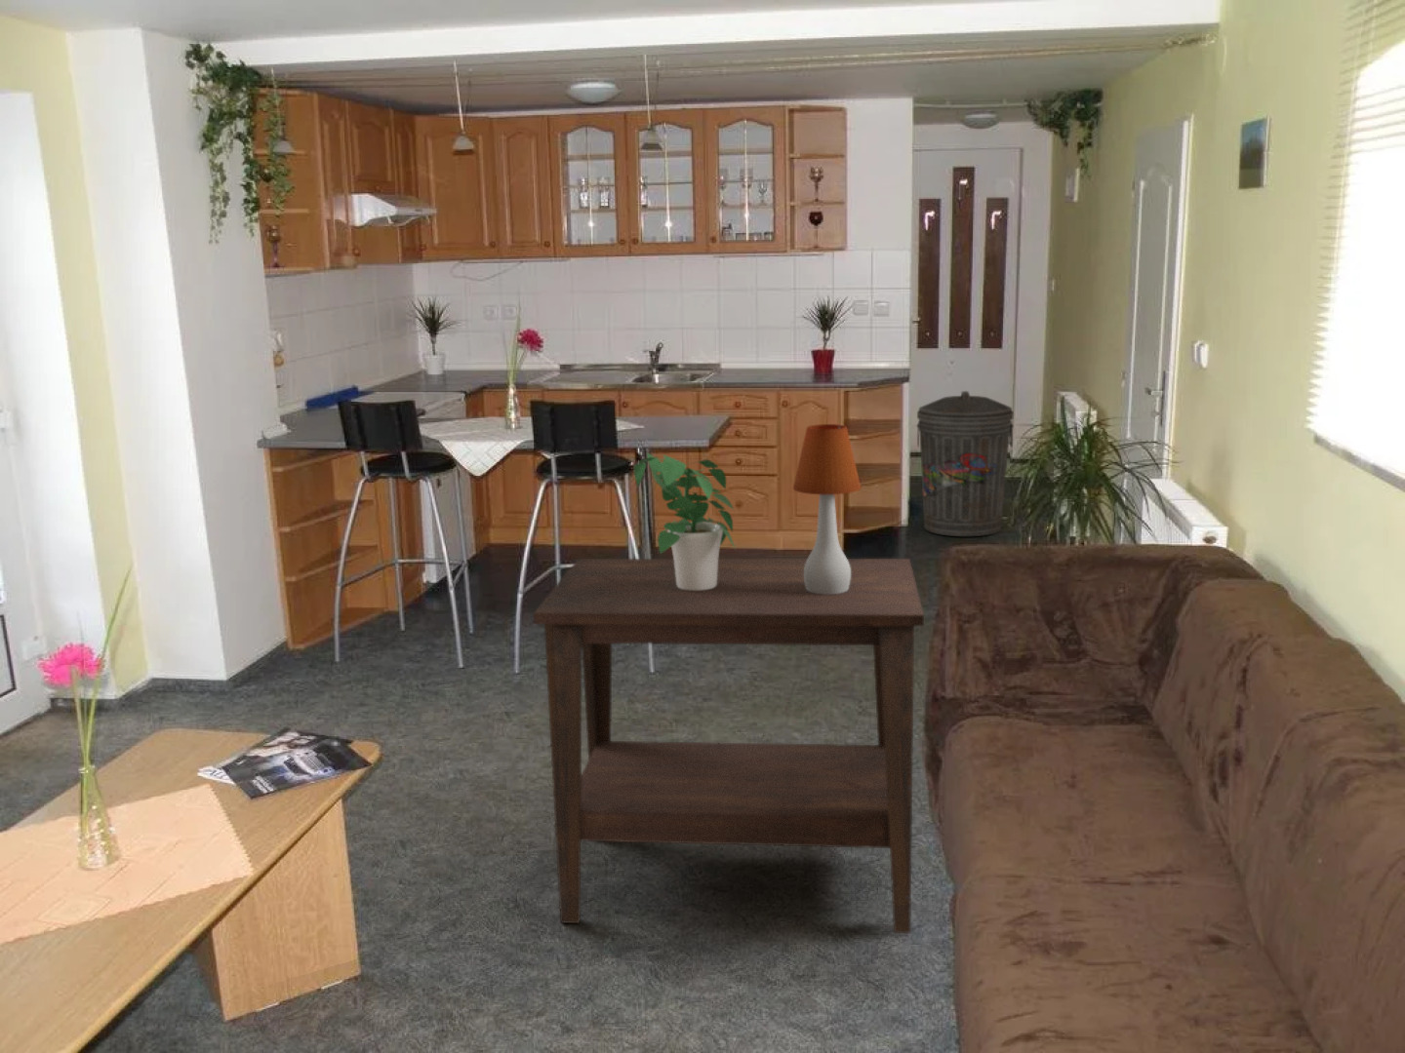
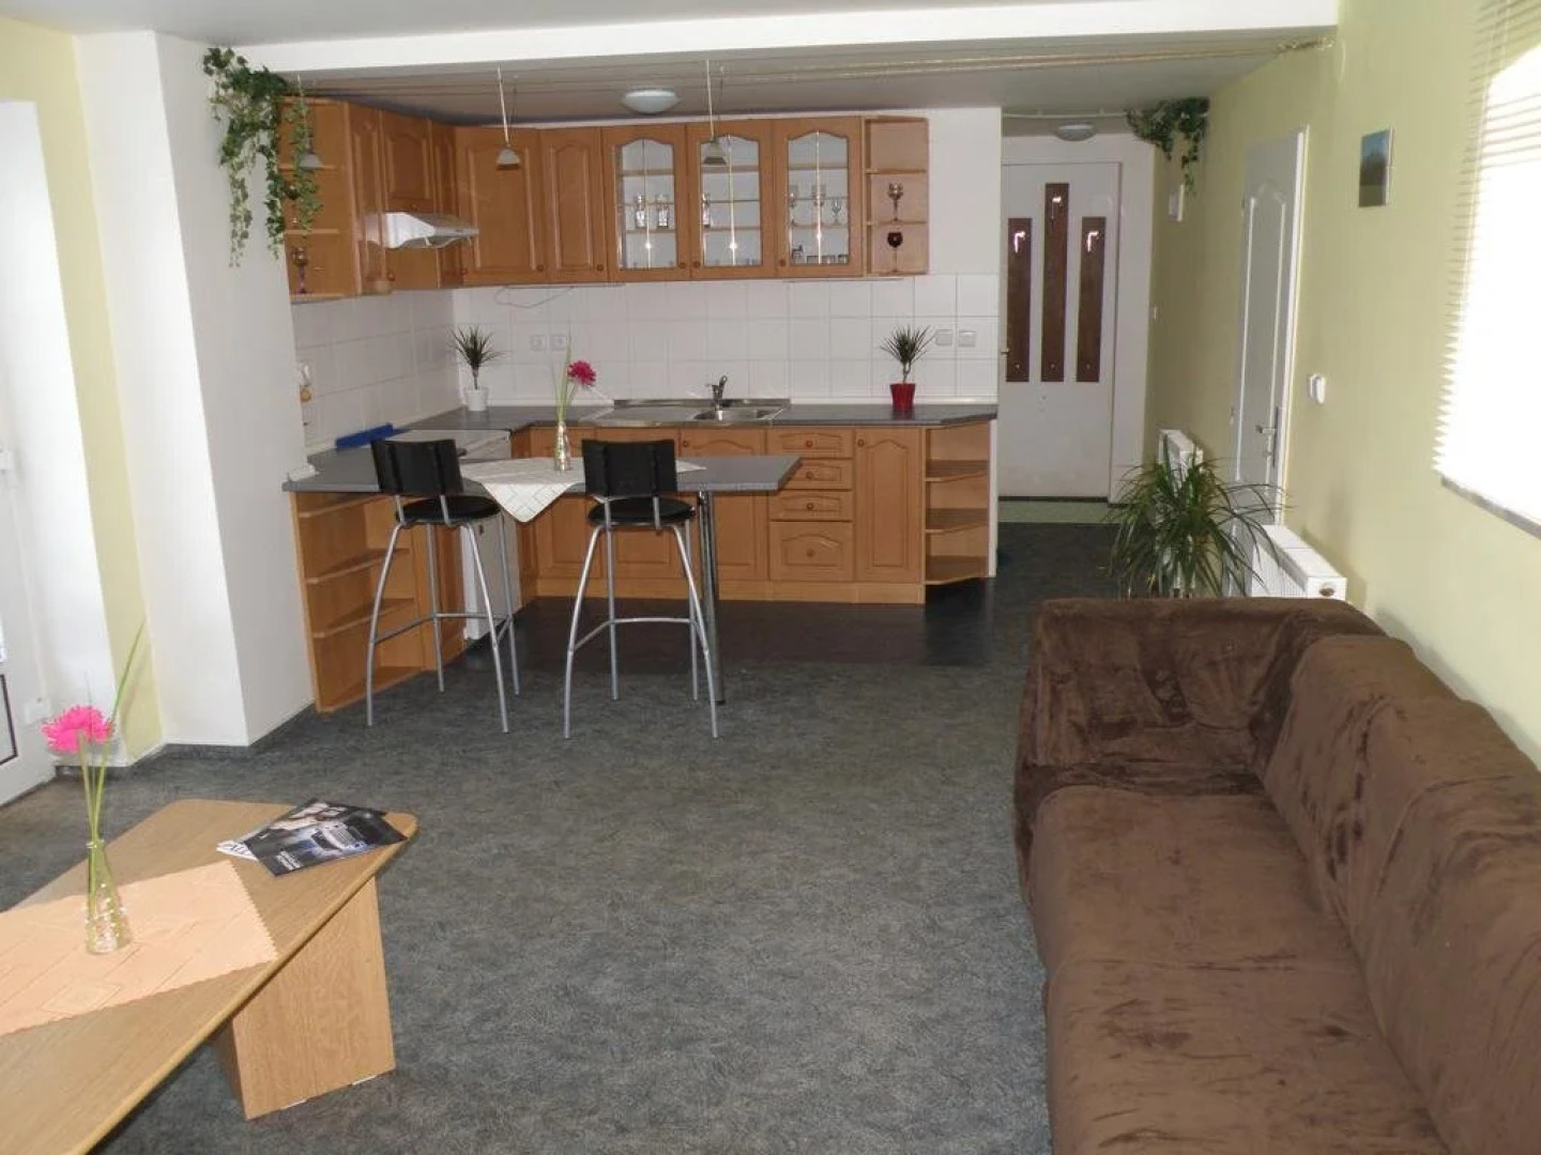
- potted plant [632,451,737,591]
- side table [533,557,925,934]
- table lamp [792,424,862,595]
- trash can [916,390,1014,538]
